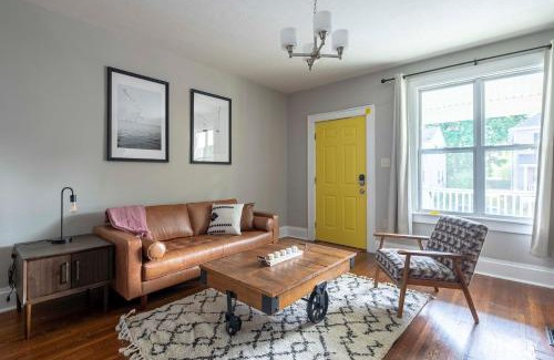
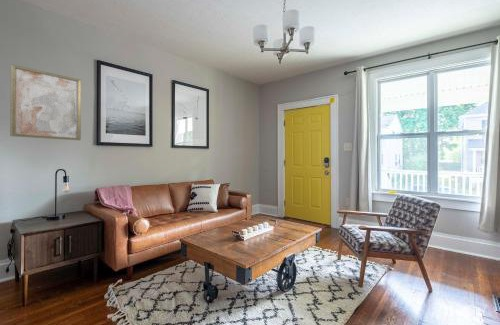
+ wall art [9,64,82,141]
